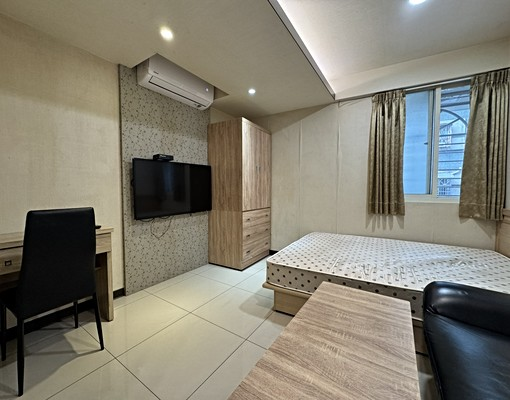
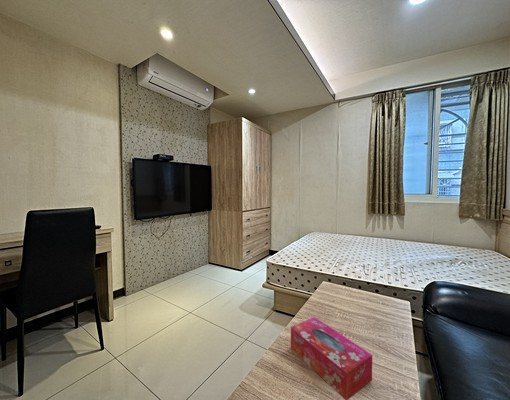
+ tissue box [290,316,373,400]
